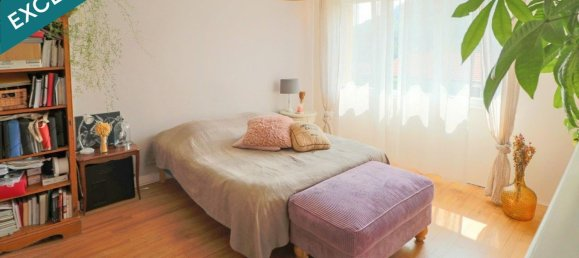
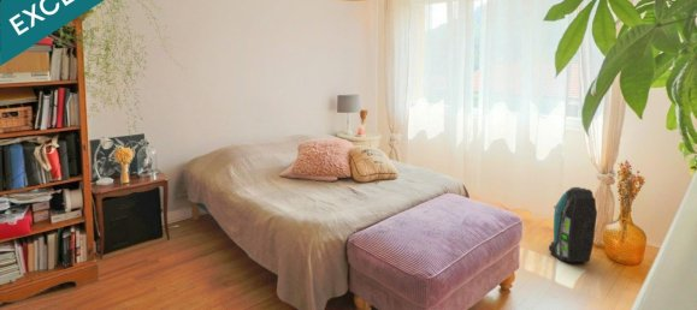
+ backpack [548,186,598,263]
